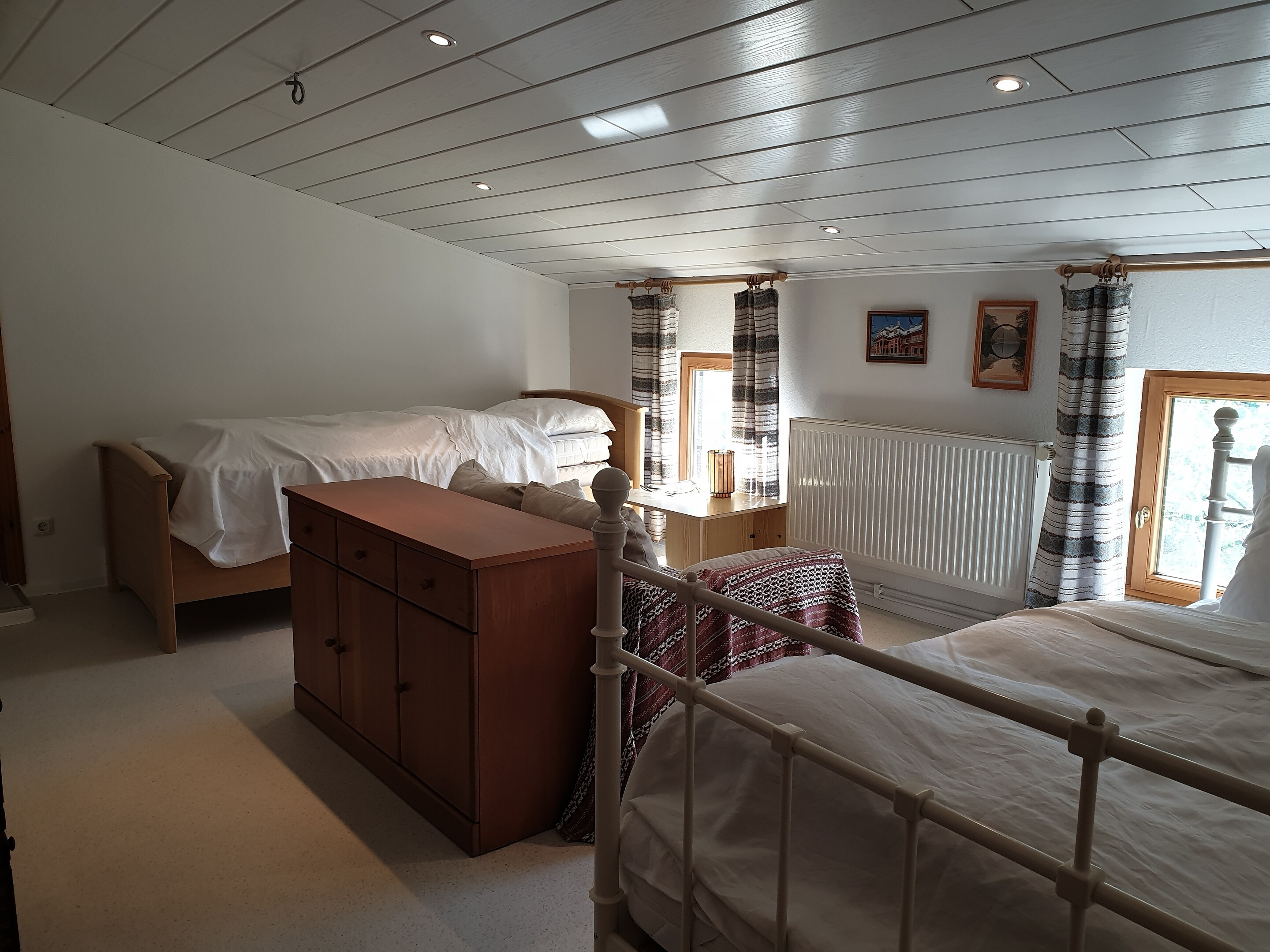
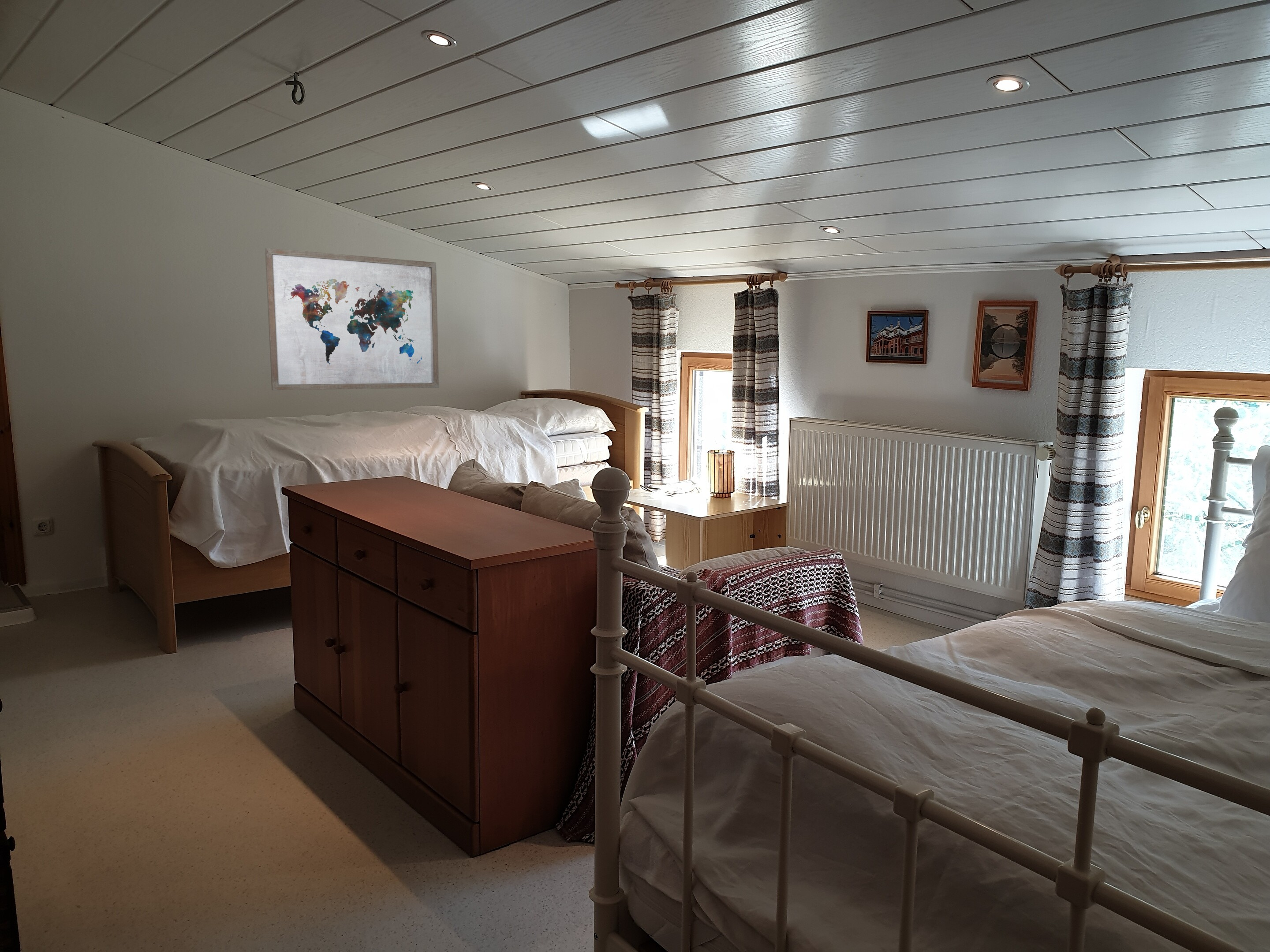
+ wall art [265,248,439,390]
